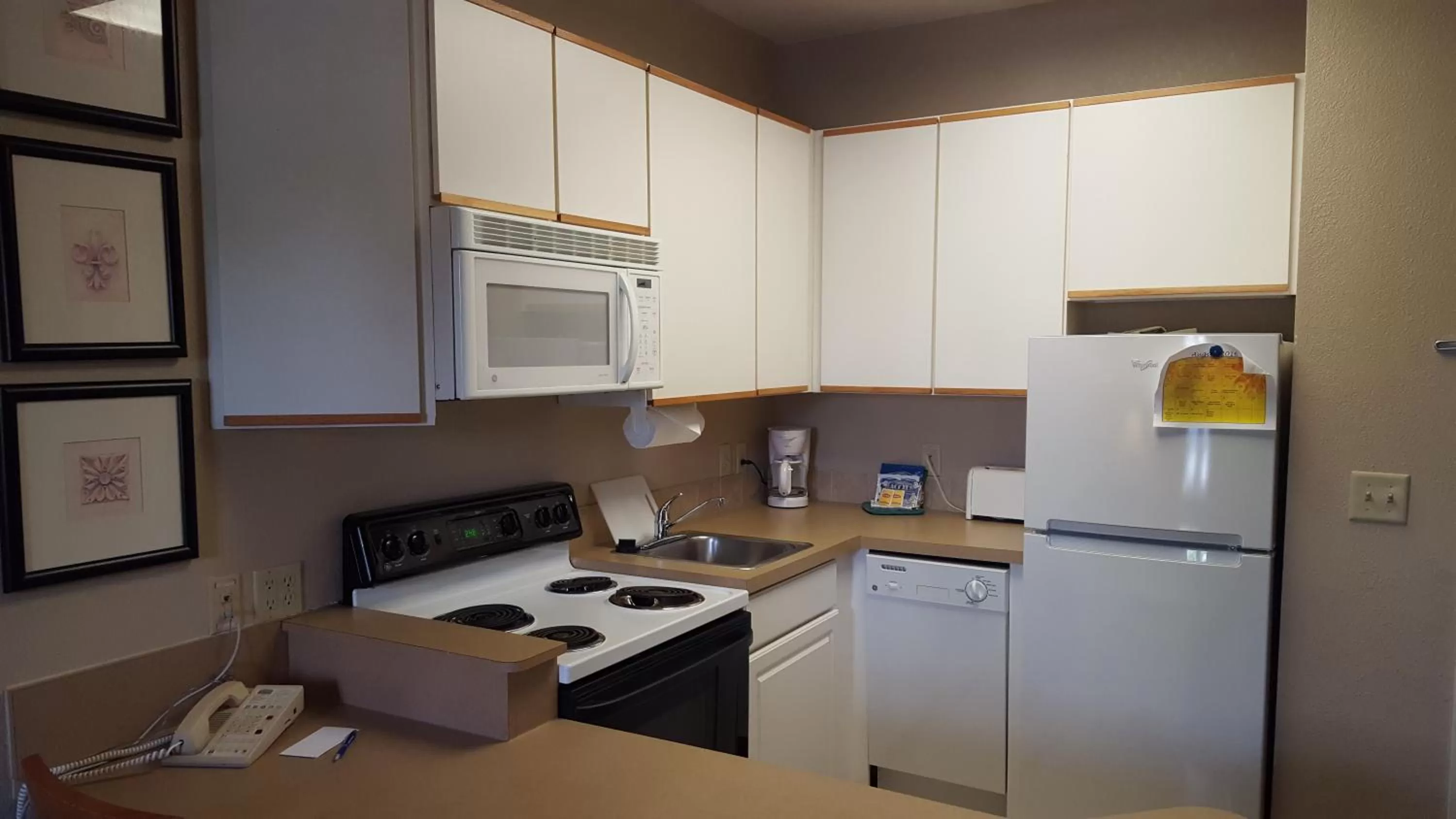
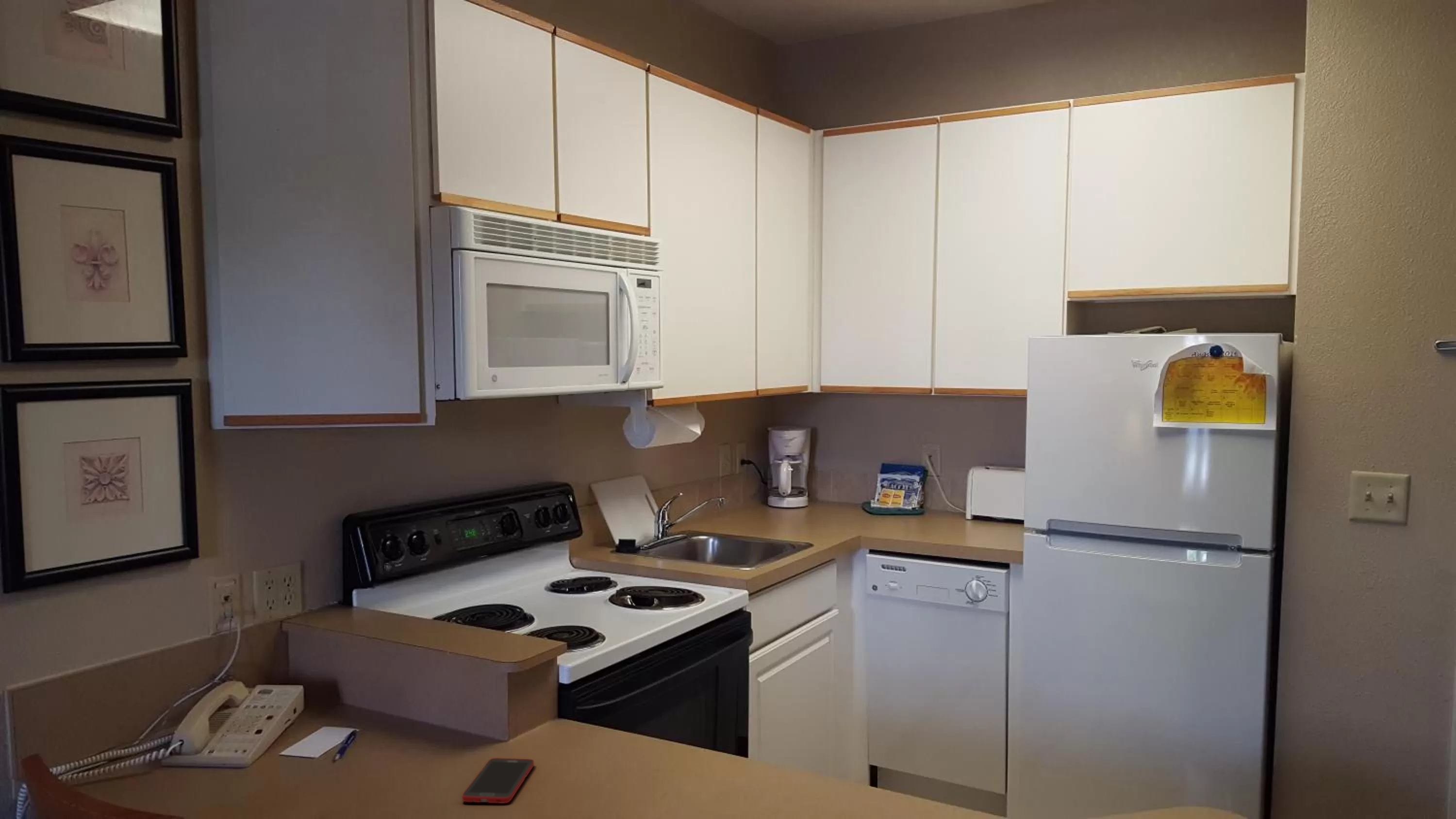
+ cell phone [462,757,534,804]
